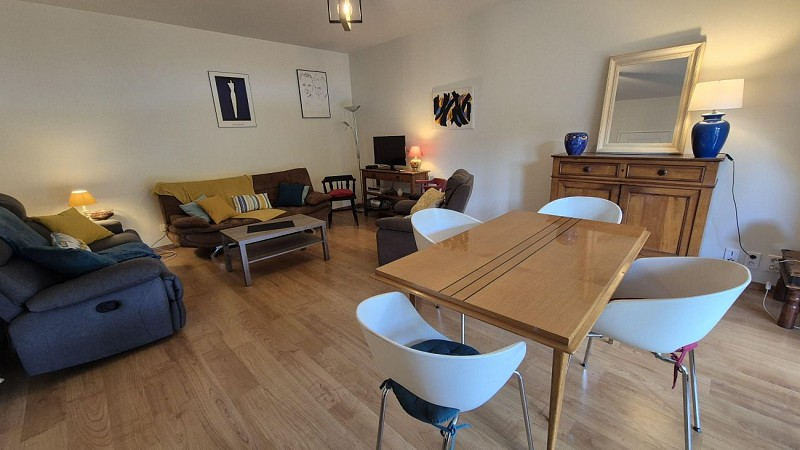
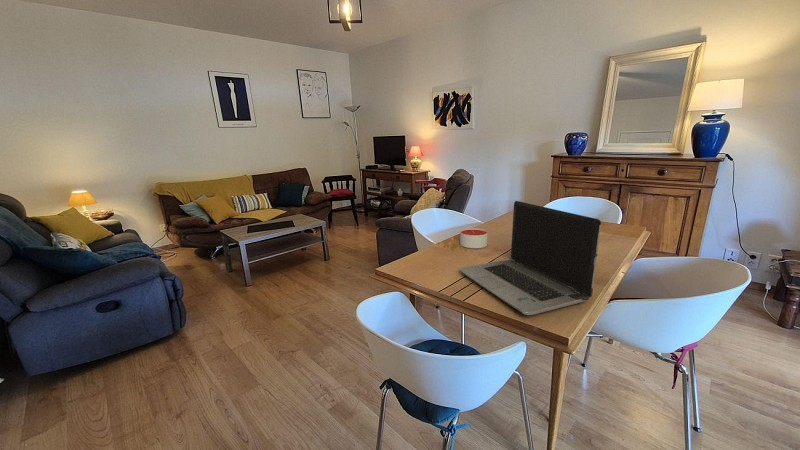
+ laptop computer [458,200,602,316]
+ candle [459,227,488,249]
